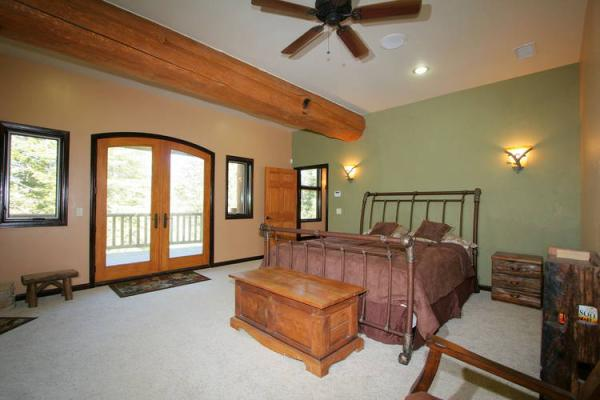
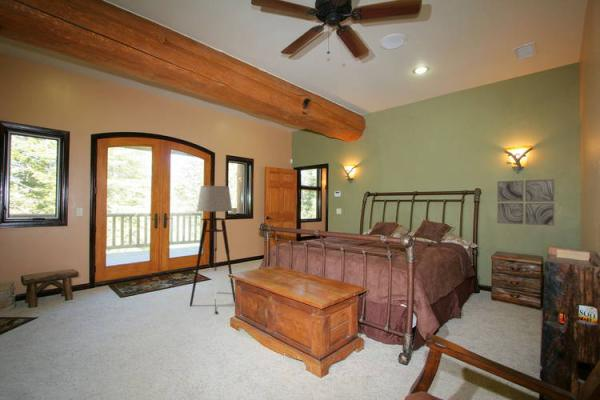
+ wall art [496,178,555,227]
+ floor lamp [189,185,236,315]
